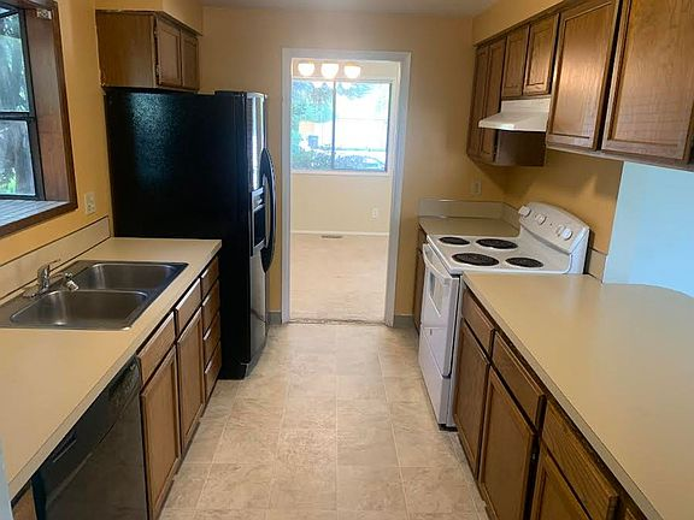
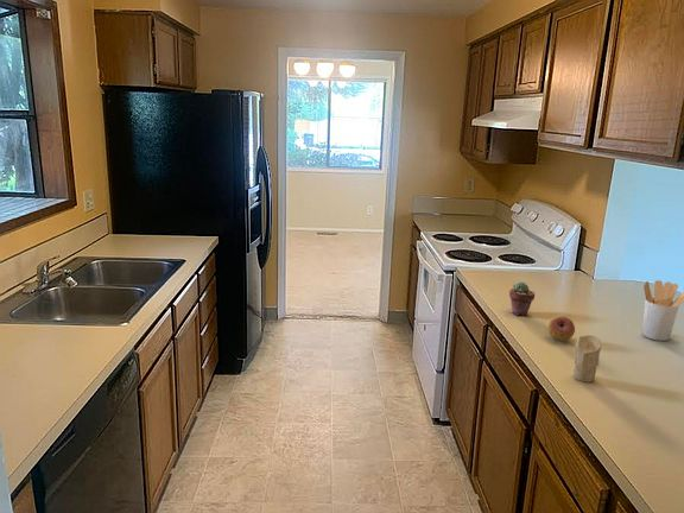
+ utensil holder [641,279,684,342]
+ potted succulent [508,280,536,317]
+ fruit [547,316,576,342]
+ candle [572,334,602,384]
